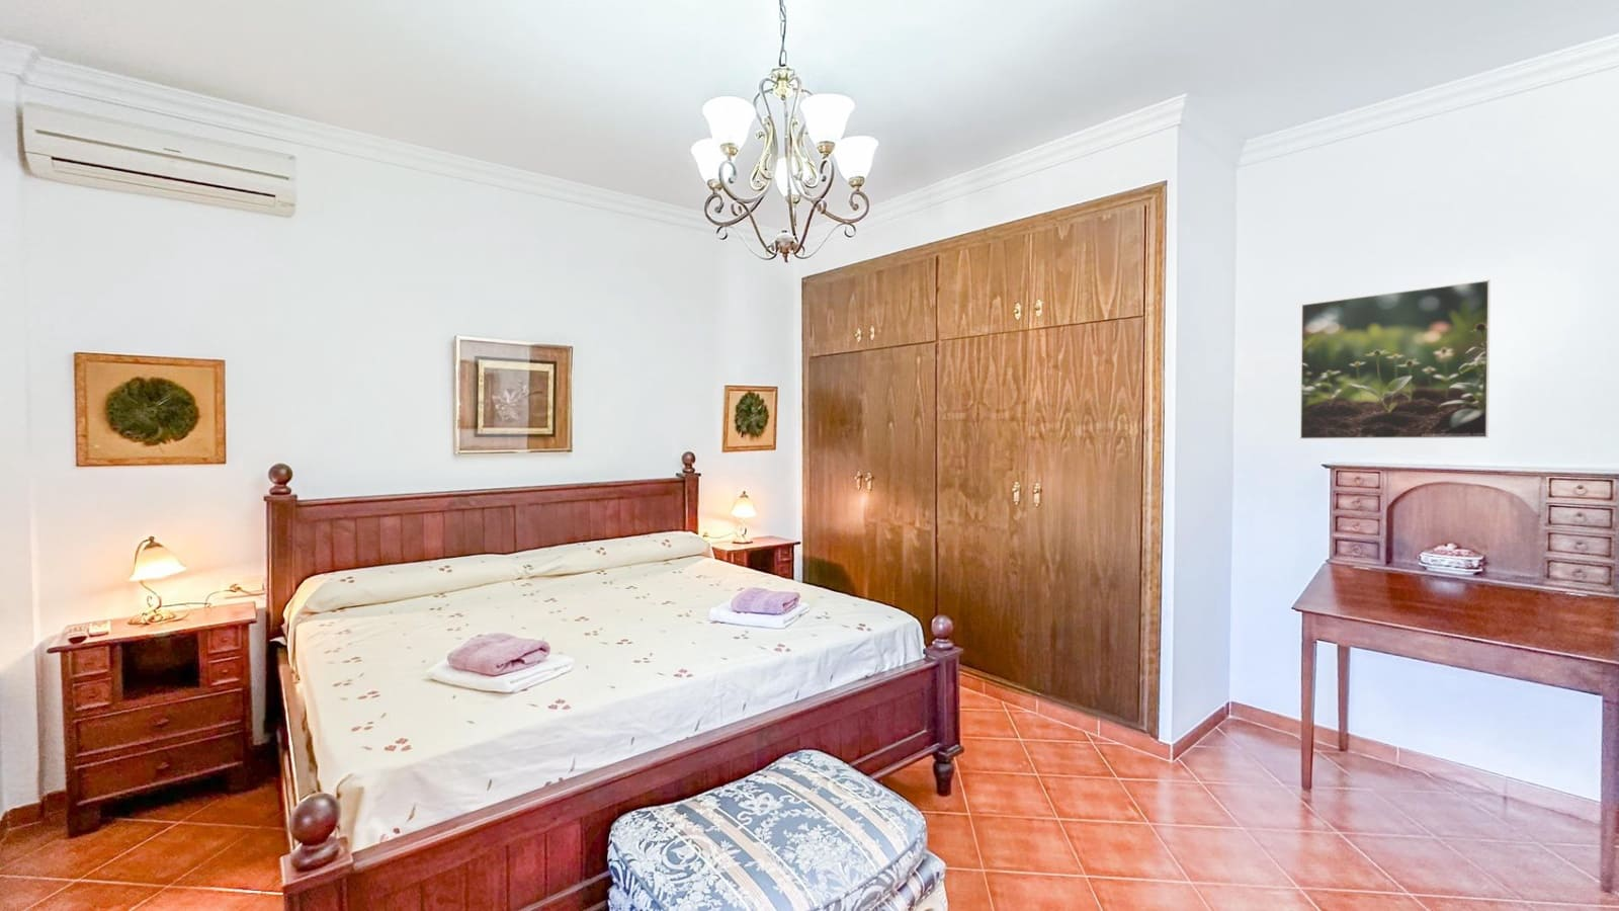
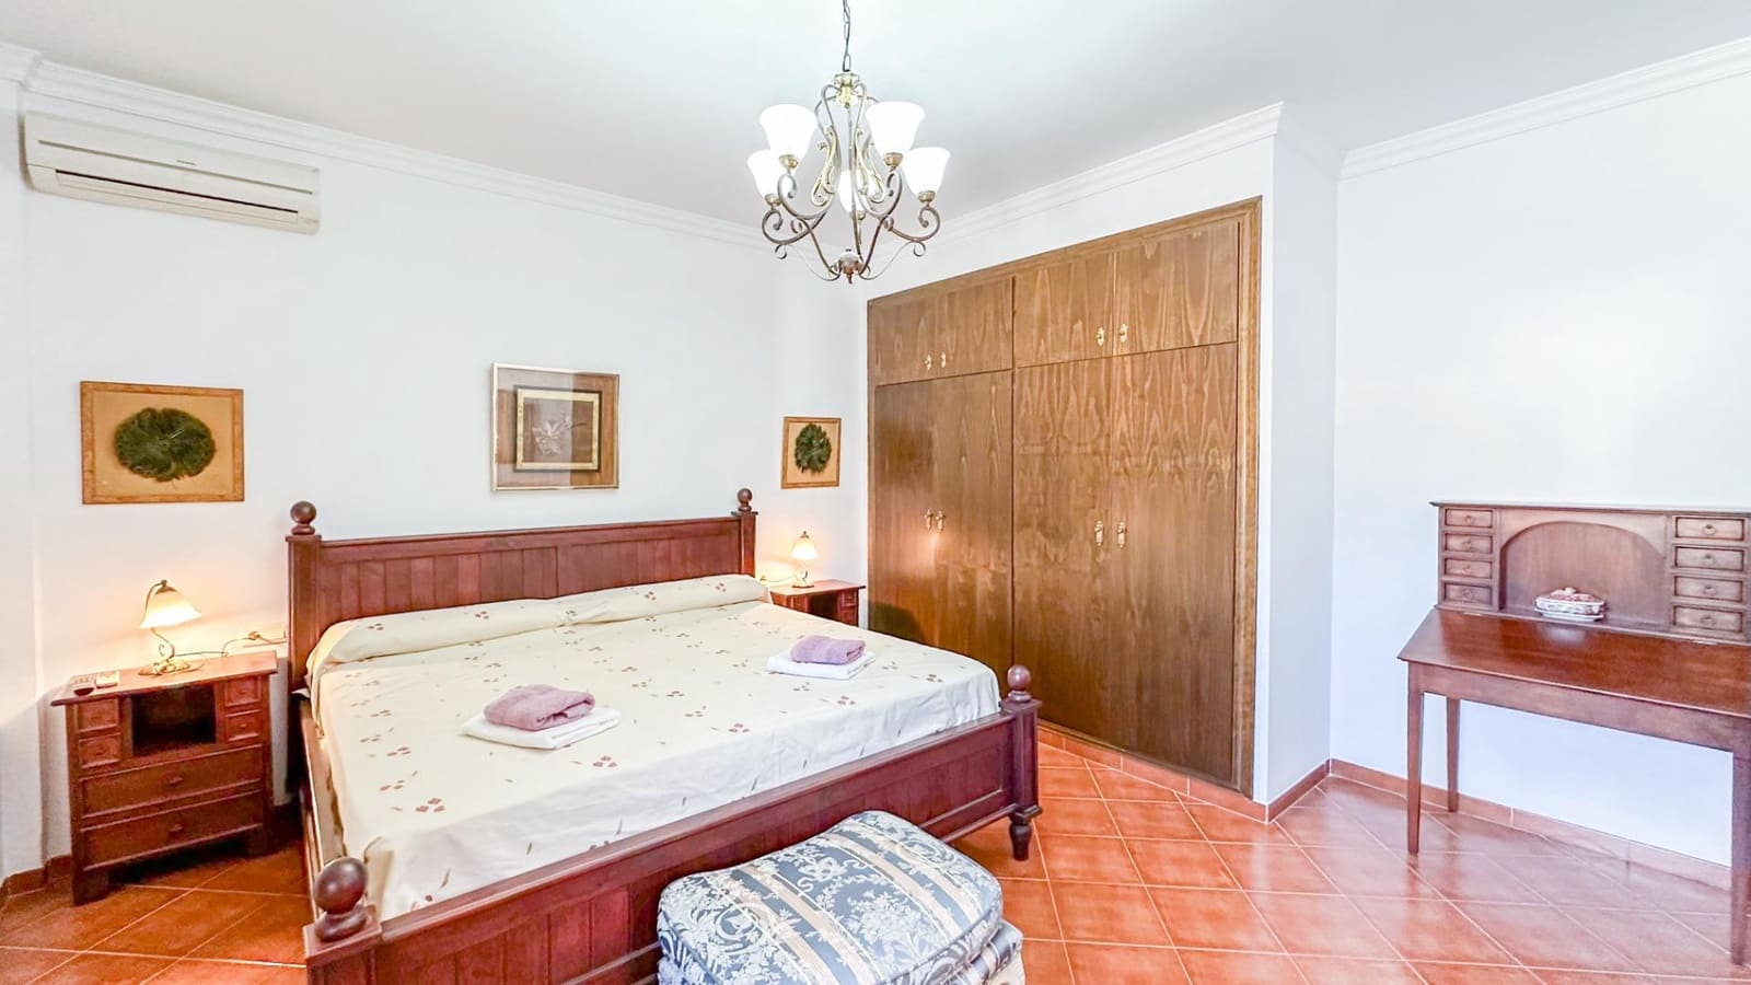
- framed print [1299,279,1491,440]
